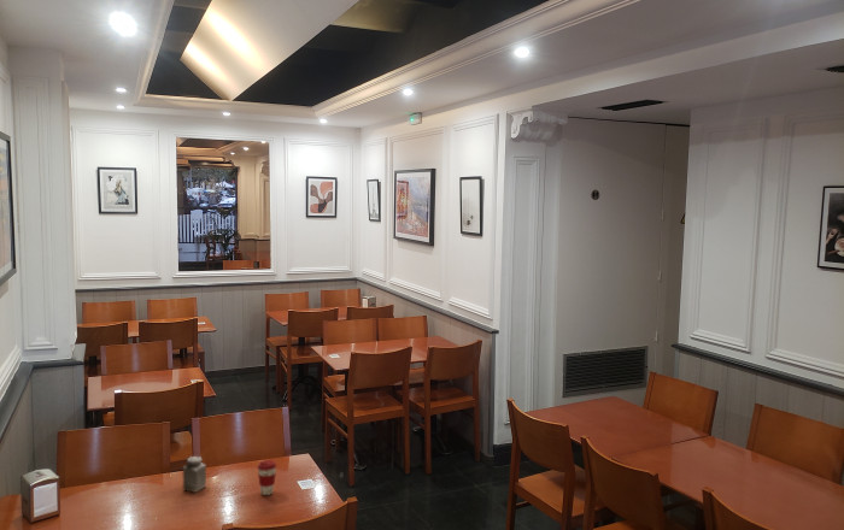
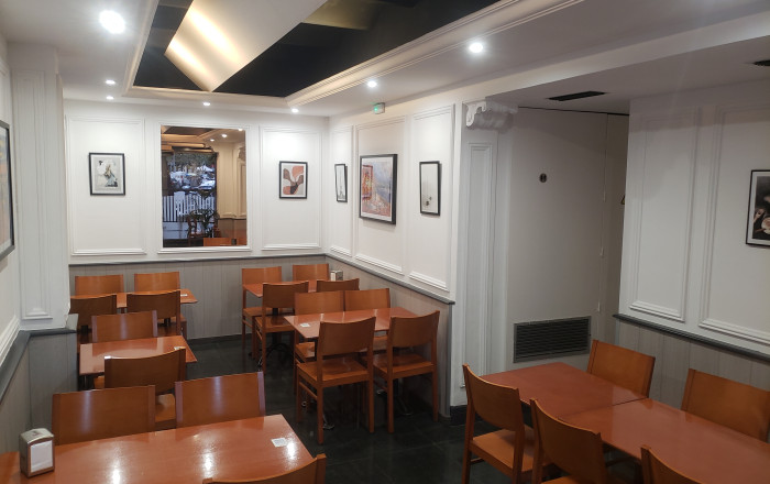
- coffee cup [256,459,277,496]
- salt shaker [182,455,207,494]
